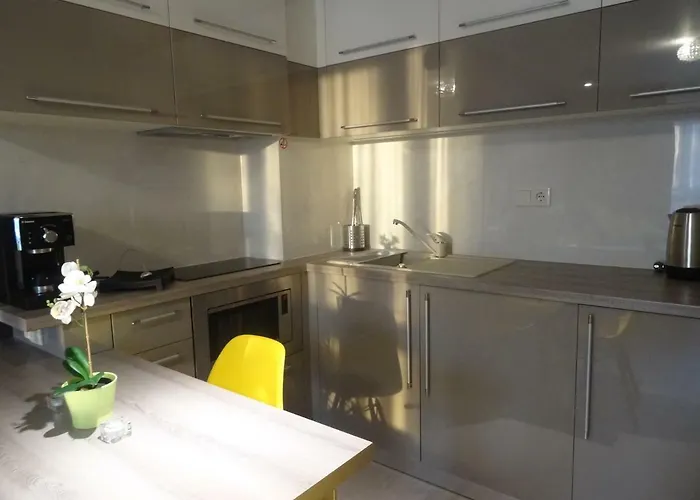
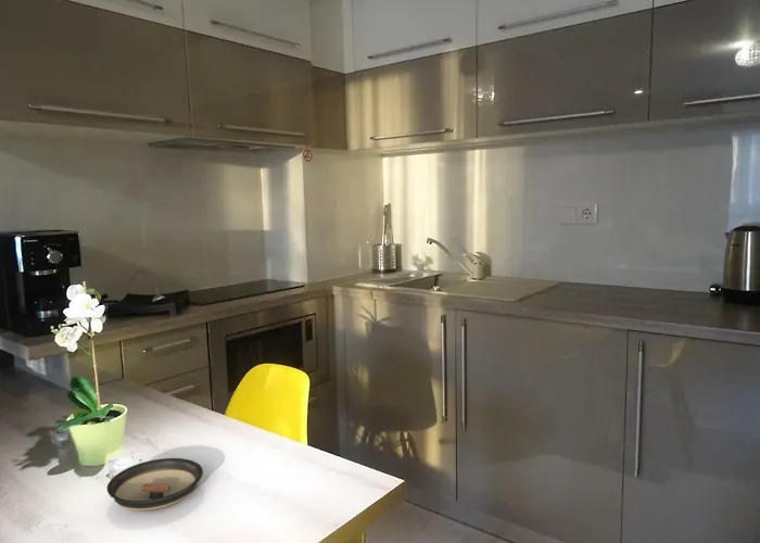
+ saucer [105,457,204,512]
